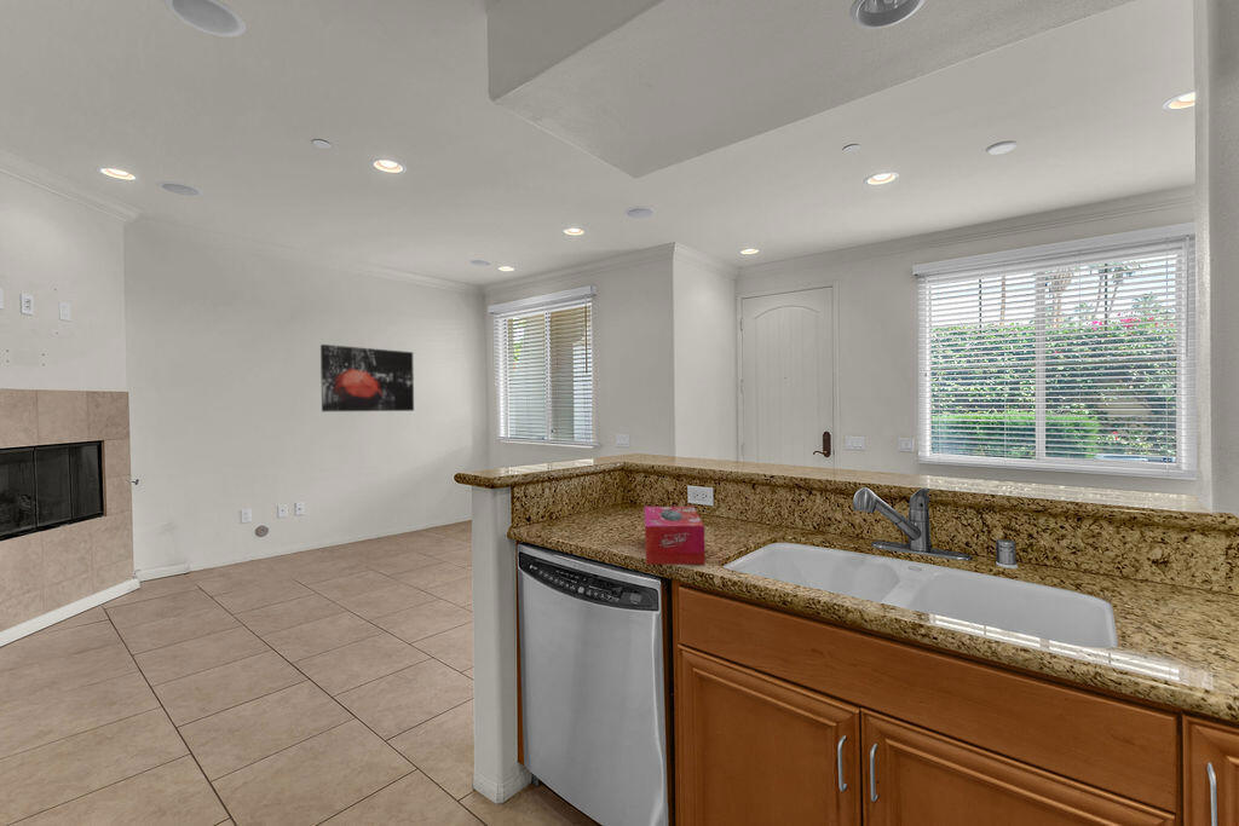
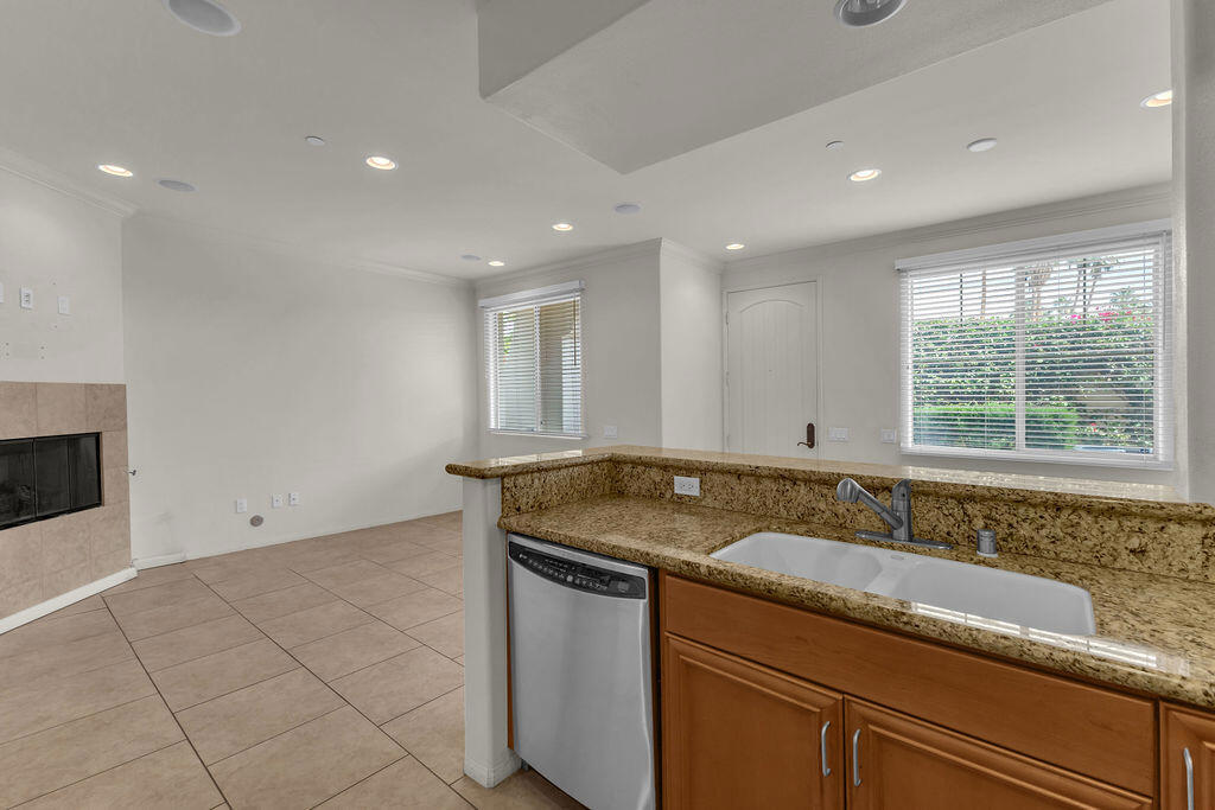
- tissue box [644,506,705,566]
- wall art [319,343,415,412]
